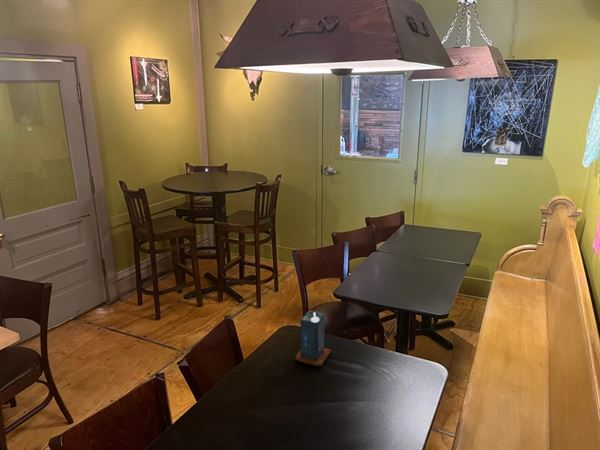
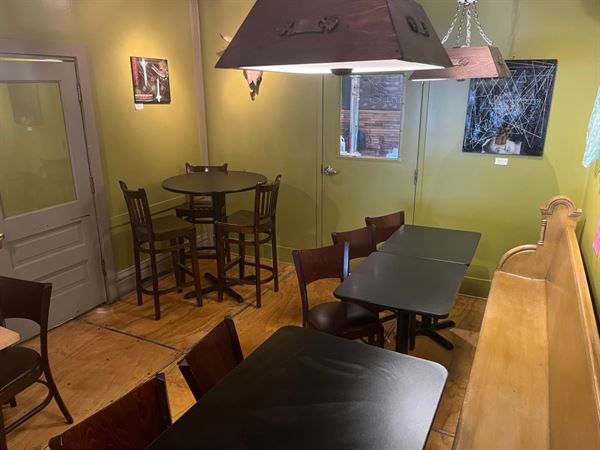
- candle [294,310,332,368]
